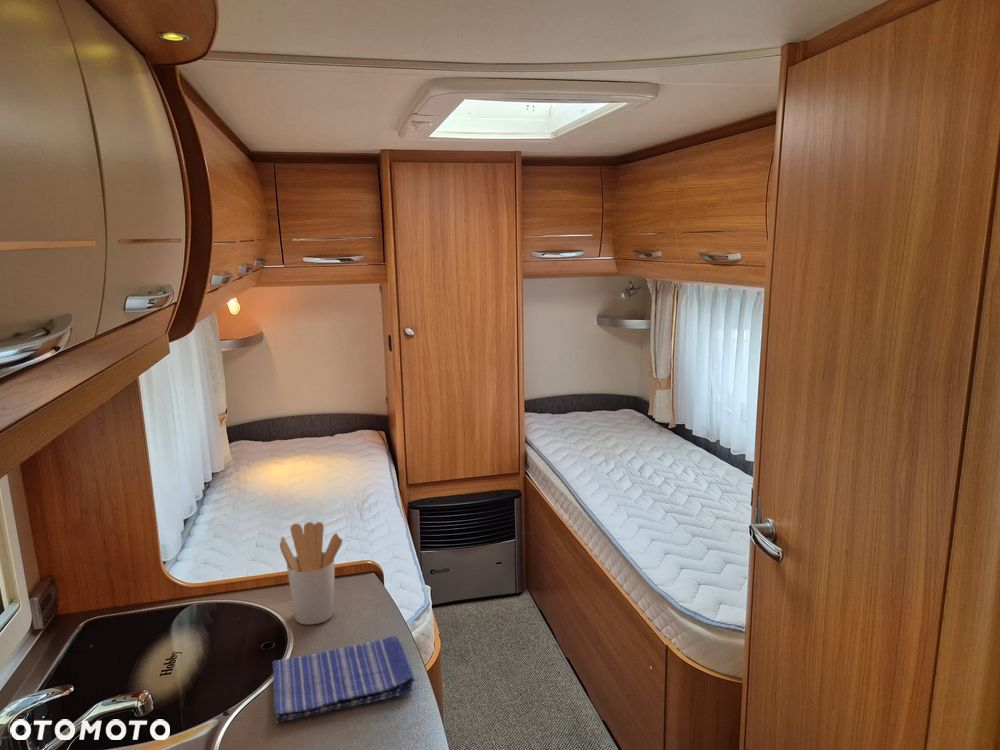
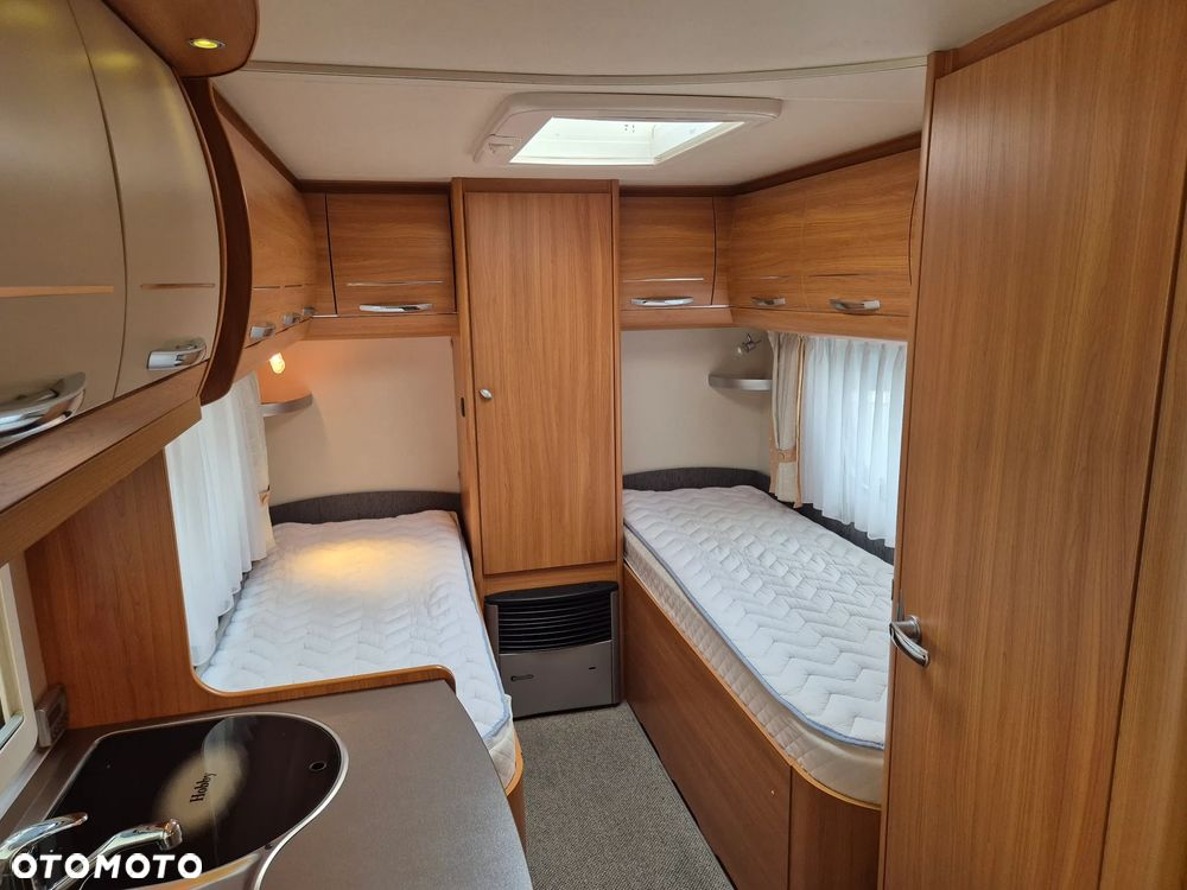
- utensil holder [279,521,343,626]
- dish towel [271,635,416,724]
